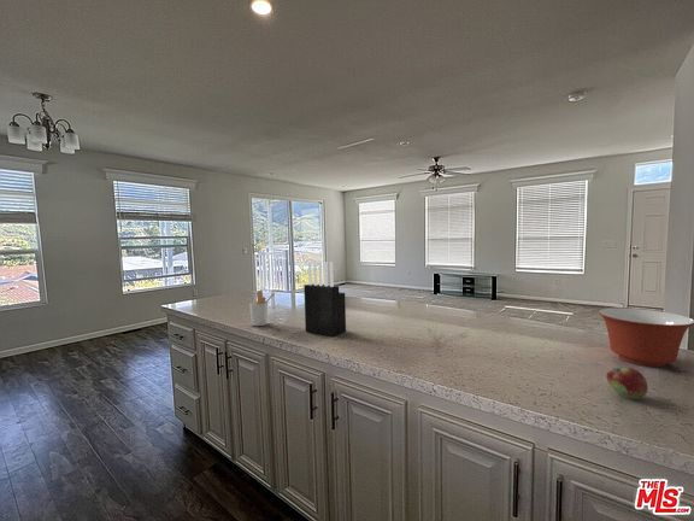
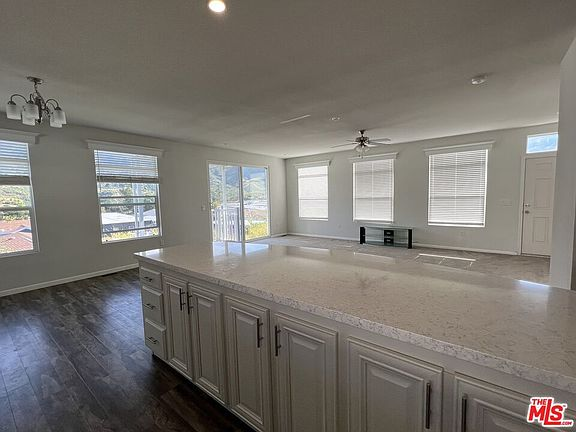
- fruit [606,367,649,400]
- mixing bowl [598,306,694,368]
- utensil holder [248,289,277,327]
- knife block [302,260,347,338]
